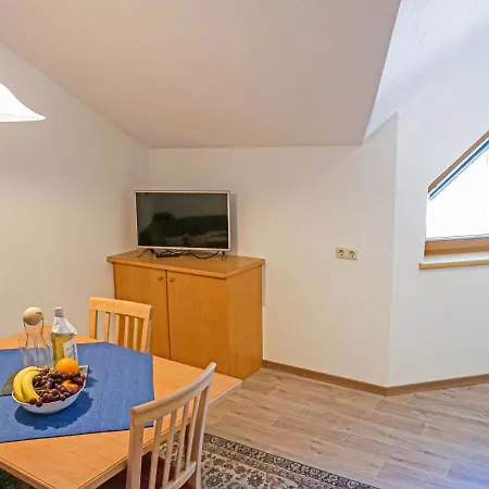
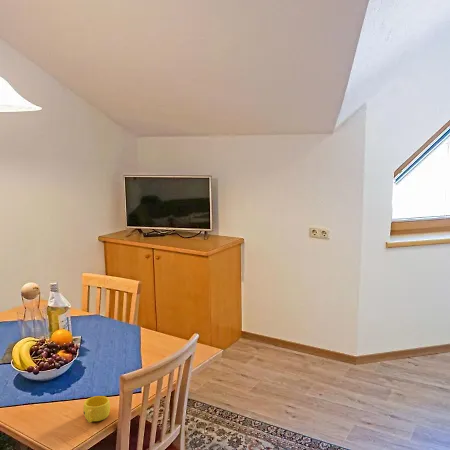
+ cup [82,395,111,423]
